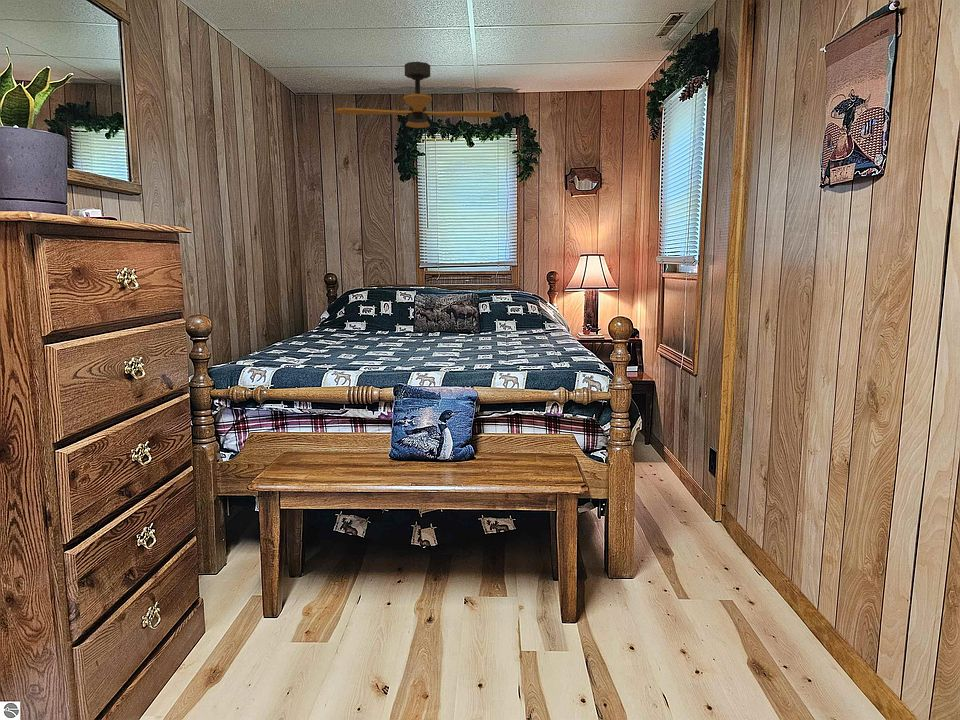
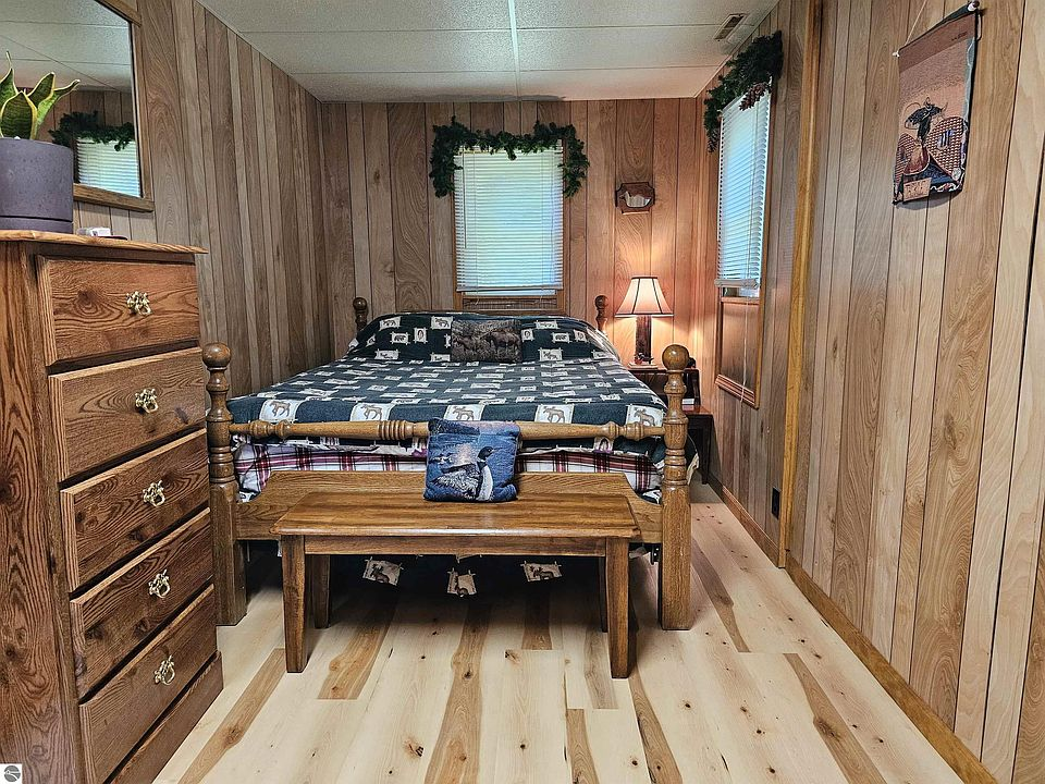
- ceiling fan [333,61,501,129]
